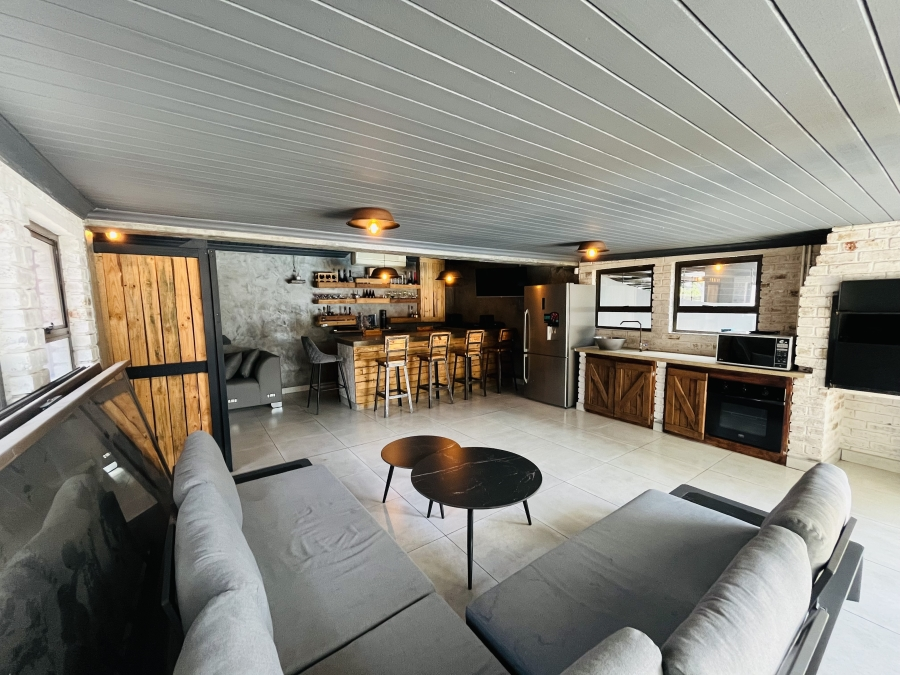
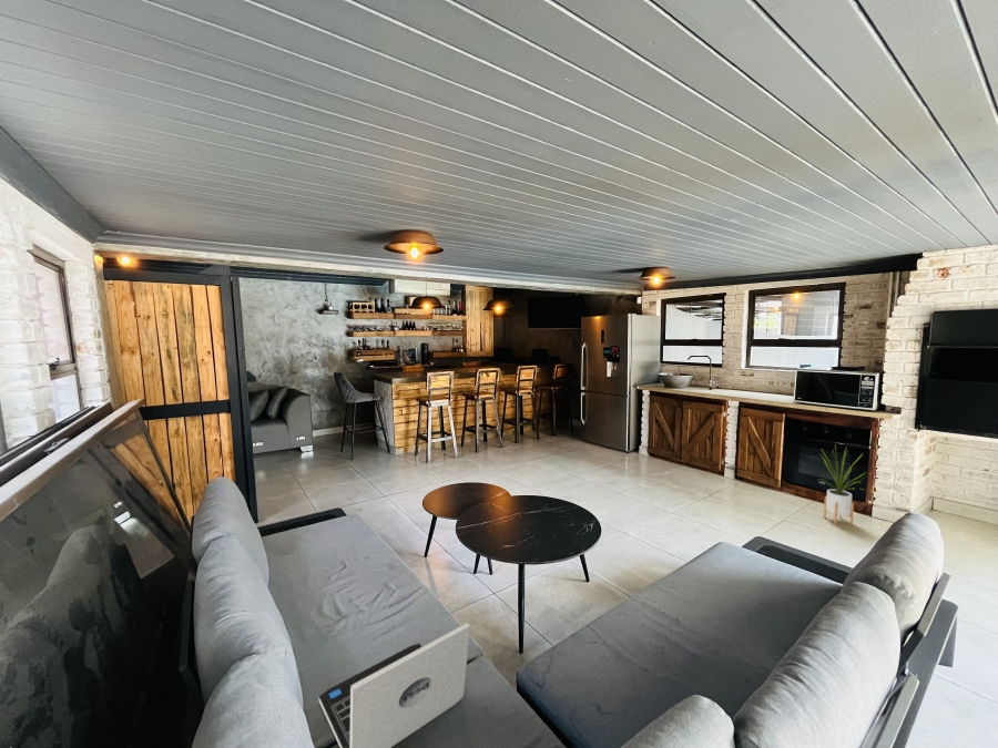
+ laptop [318,622,471,748]
+ house plant [816,445,867,526]
